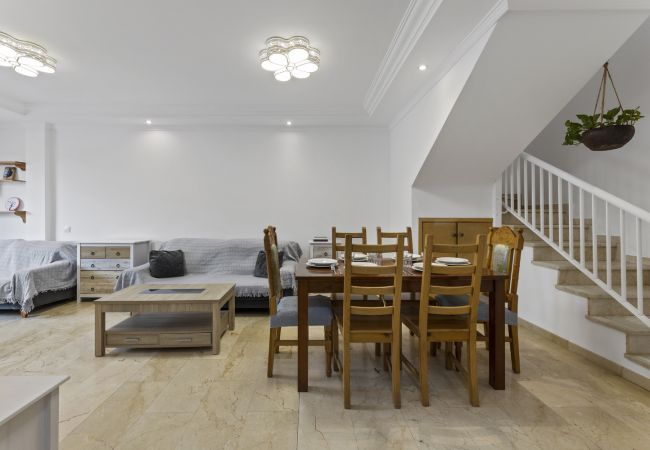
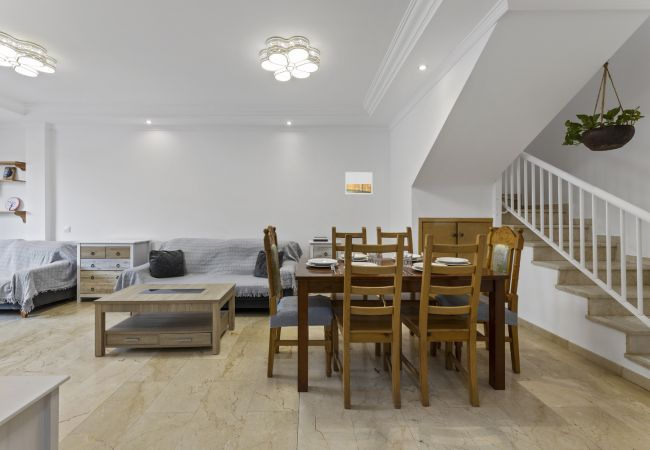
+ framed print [344,171,373,195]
